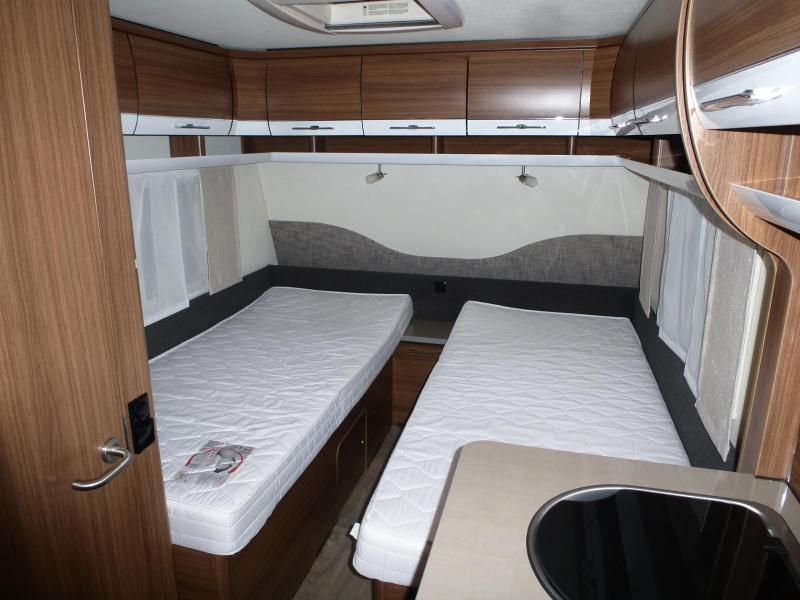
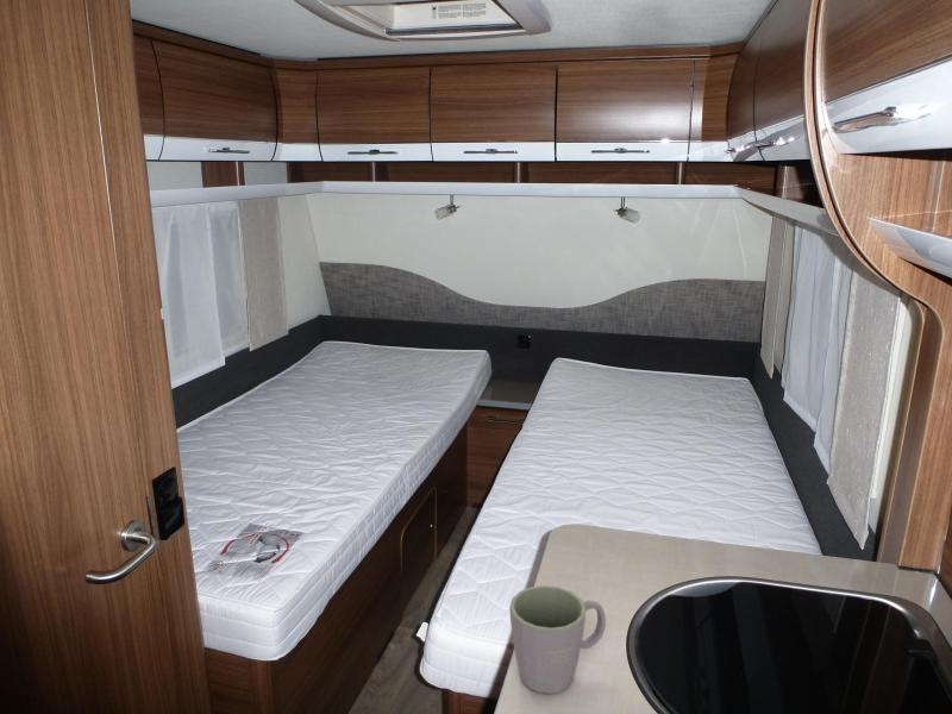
+ mug [508,584,607,695]
